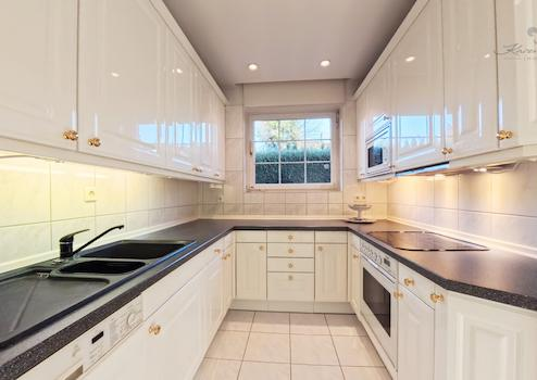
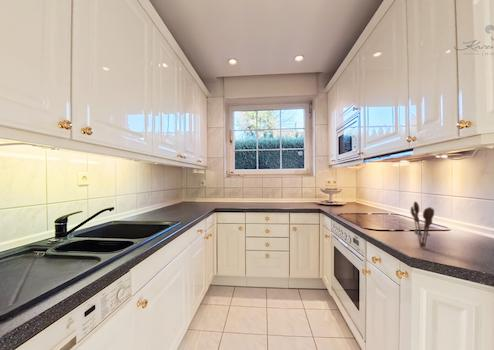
+ utensil holder [409,201,435,250]
